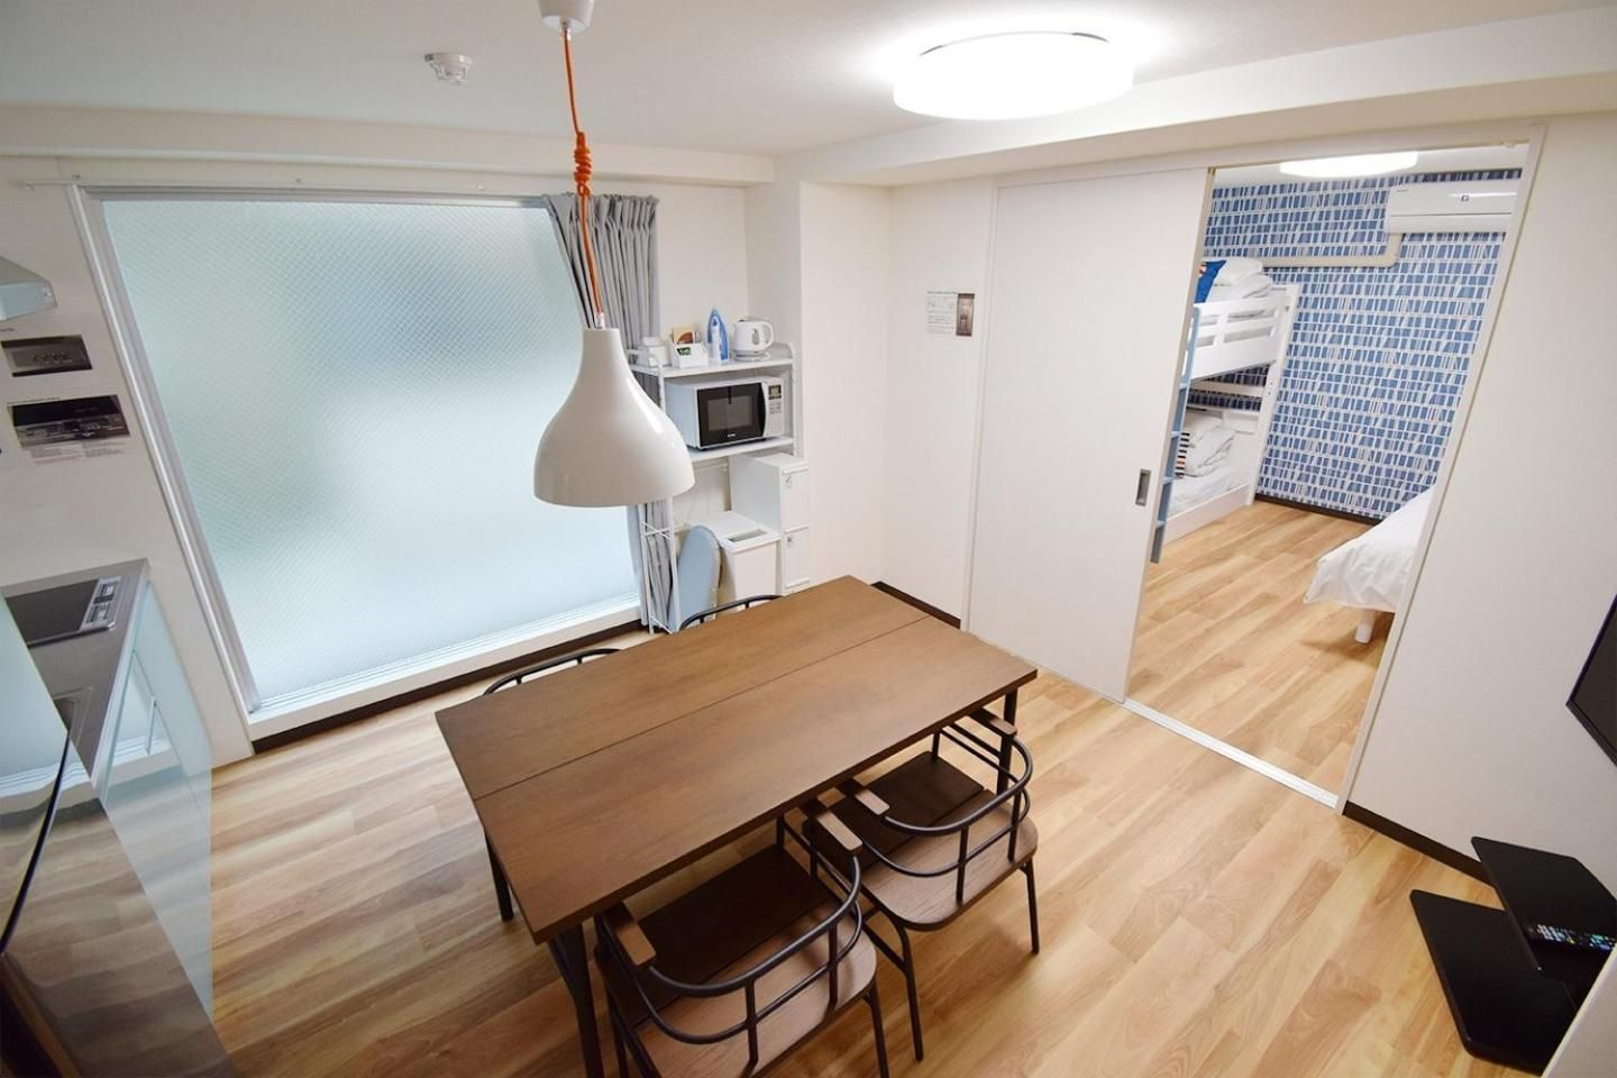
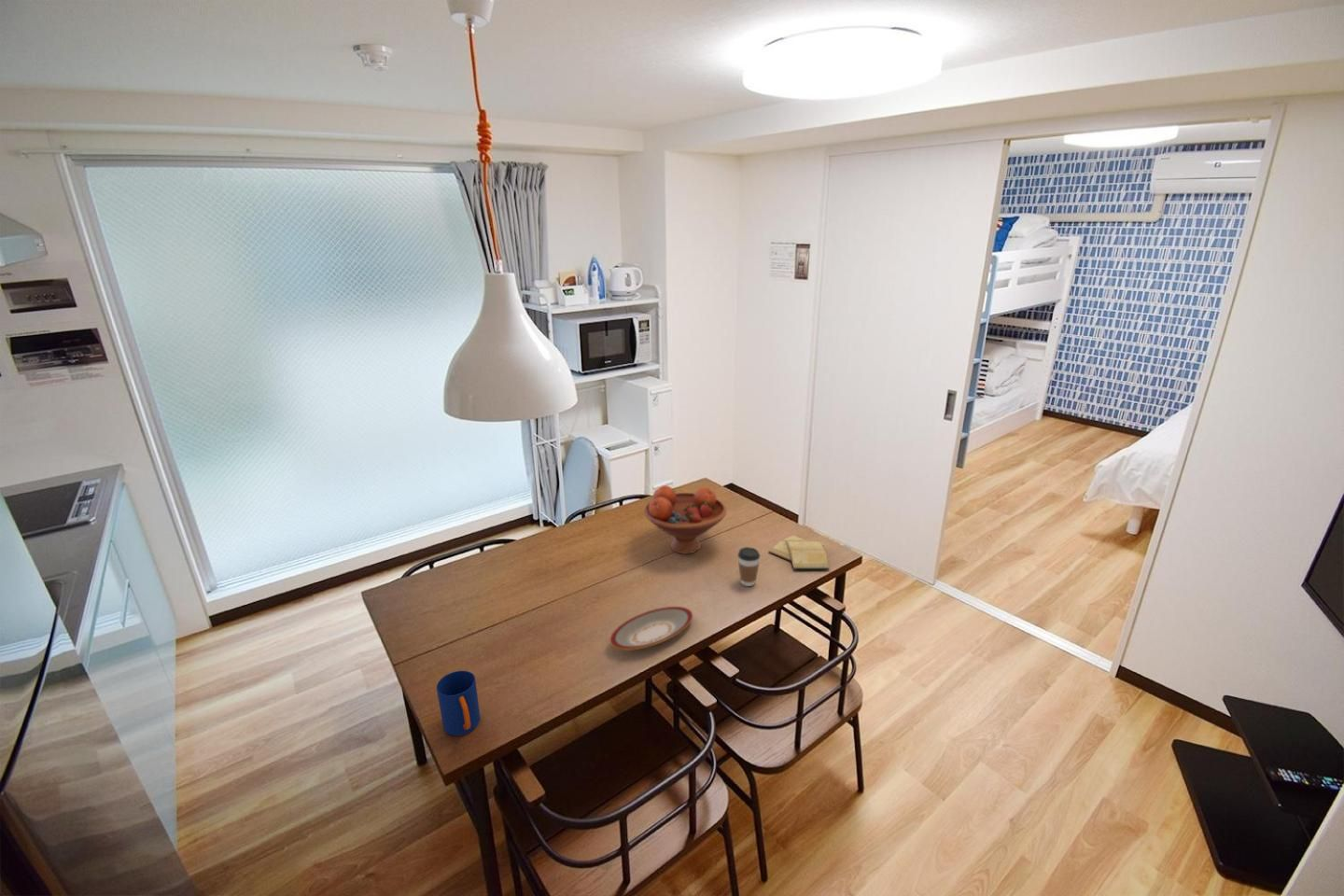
+ coffee cup [737,546,761,587]
+ fruit bowl [643,484,727,554]
+ mug [436,670,481,736]
+ plate [609,606,693,651]
+ diary [767,535,831,570]
